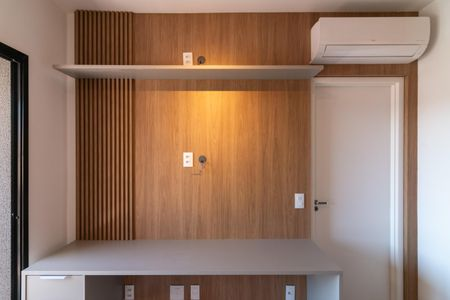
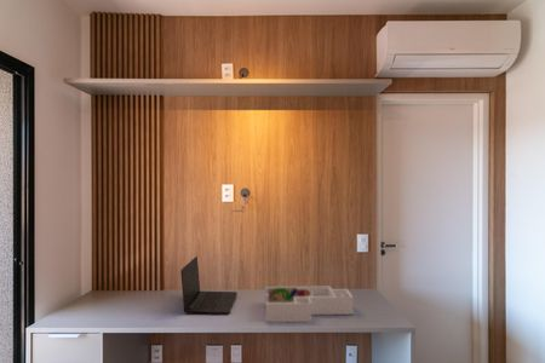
+ laptop [179,255,239,315]
+ desk organizer [264,286,354,323]
